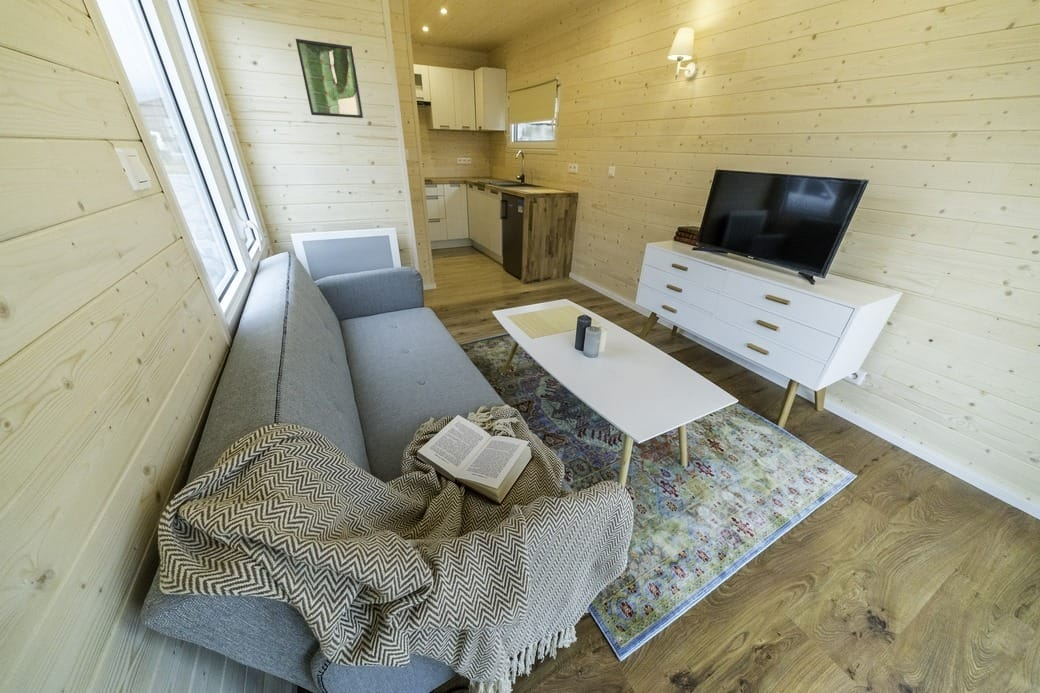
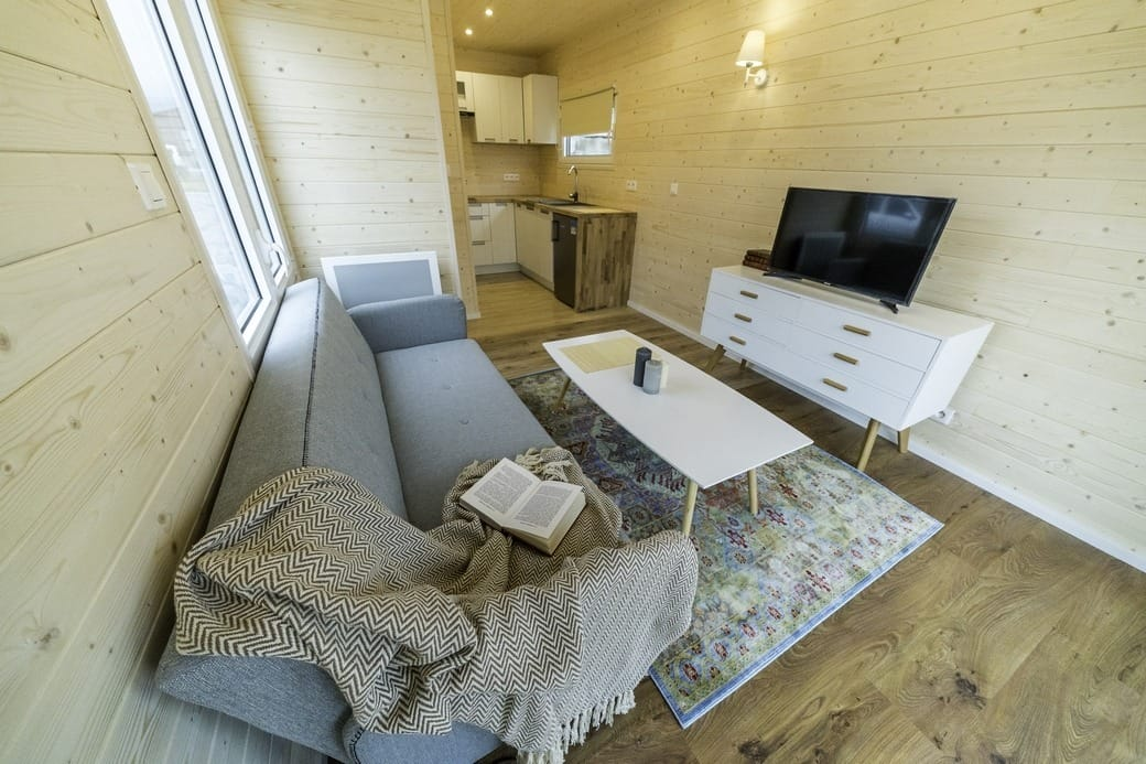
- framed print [295,38,364,119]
